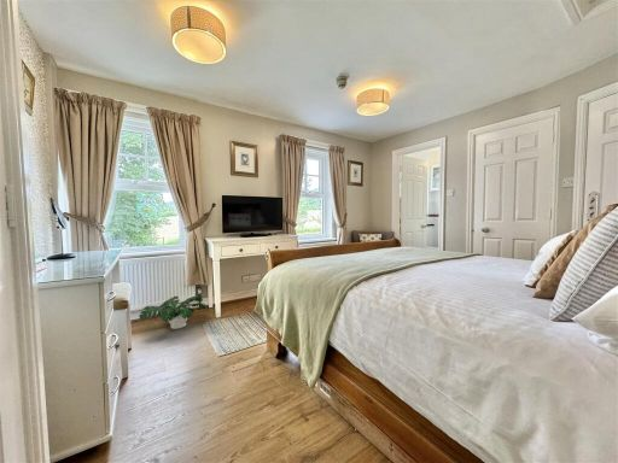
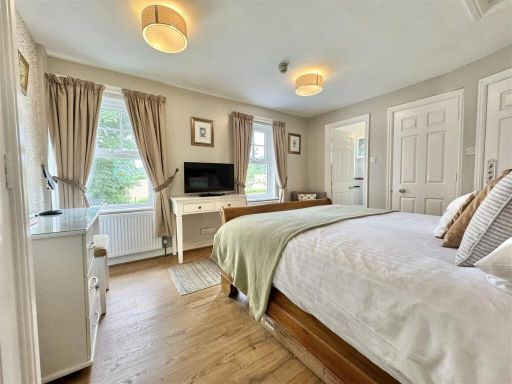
- potted plant [138,294,210,330]
